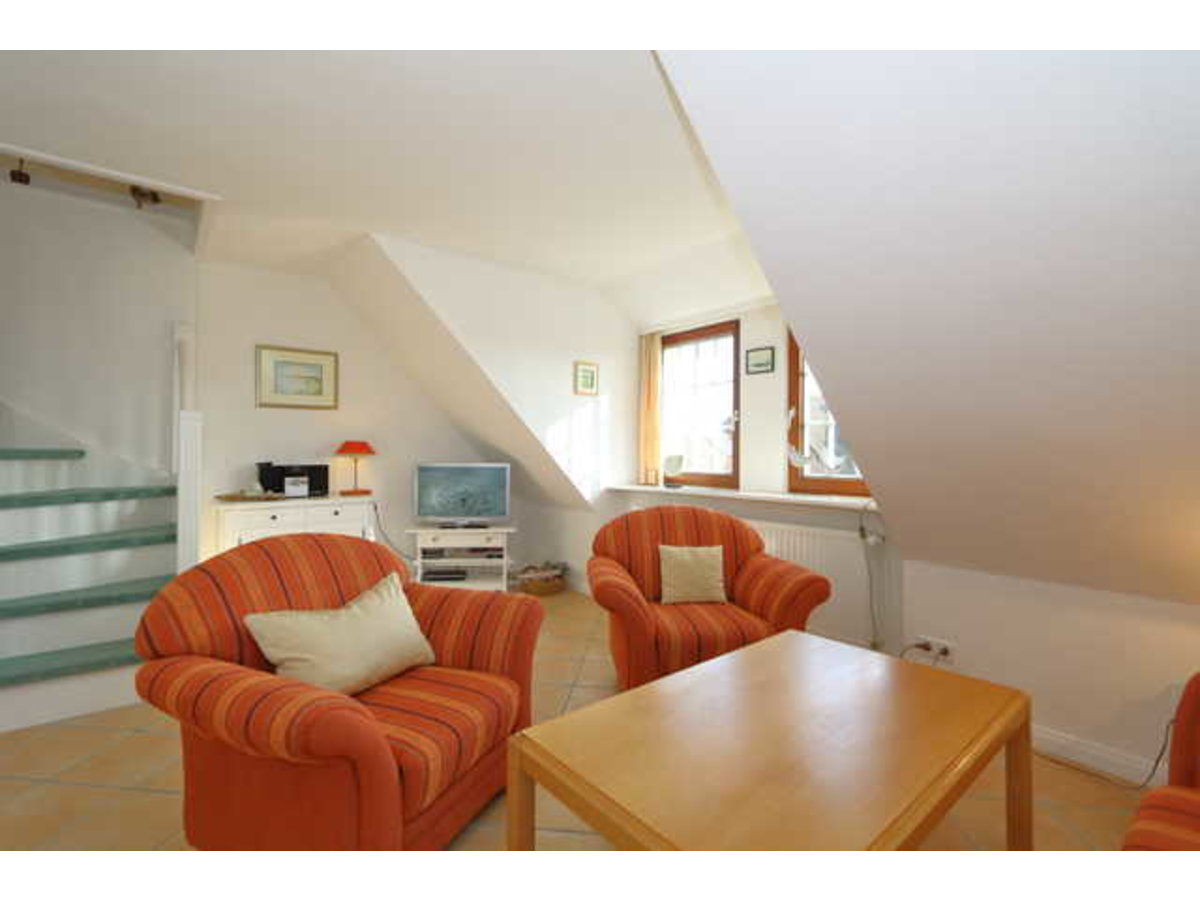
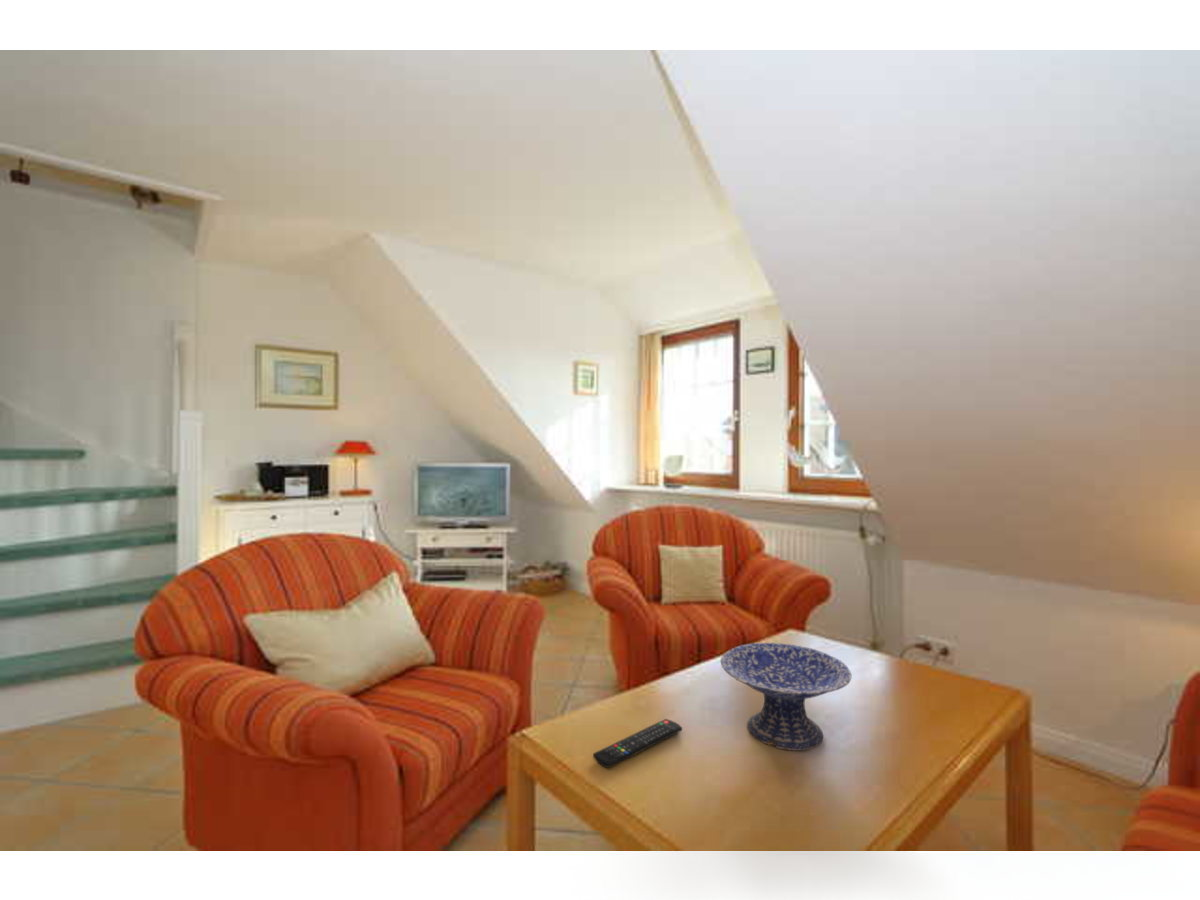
+ remote control [592,718,683,769]
+ decorative bowl [720,642,853,751]
